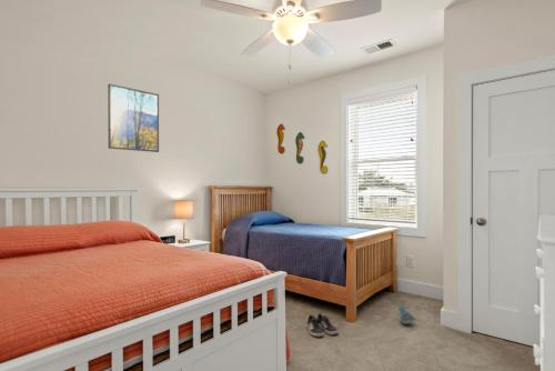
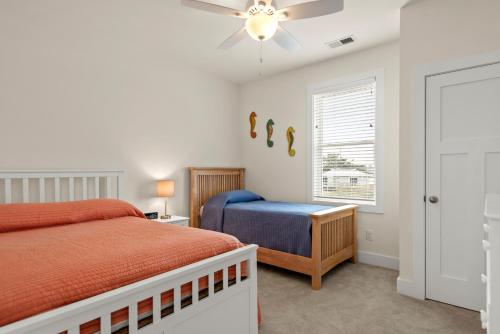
- plush toy [397,304,418,327]
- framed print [107,82,160,153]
- shoe [306,312,339,338]
